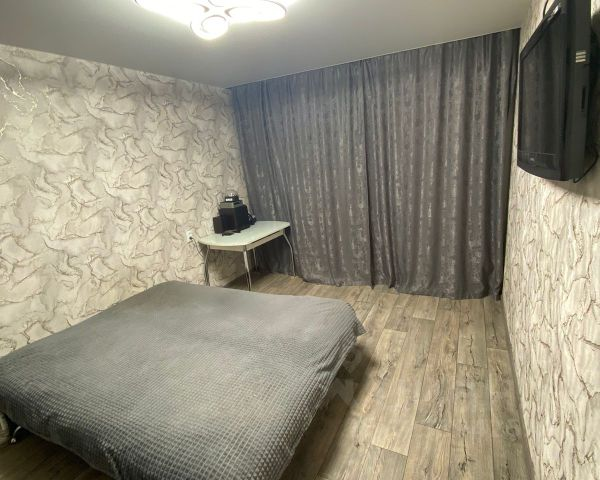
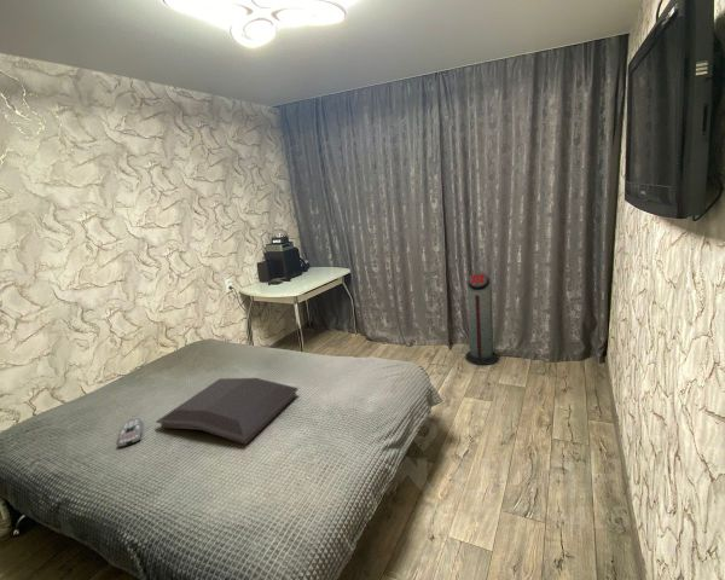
+ air purifier [465,272,499,366]
+ serving tray [155,377,300,446]
+ remote control [116,417,143,448]
